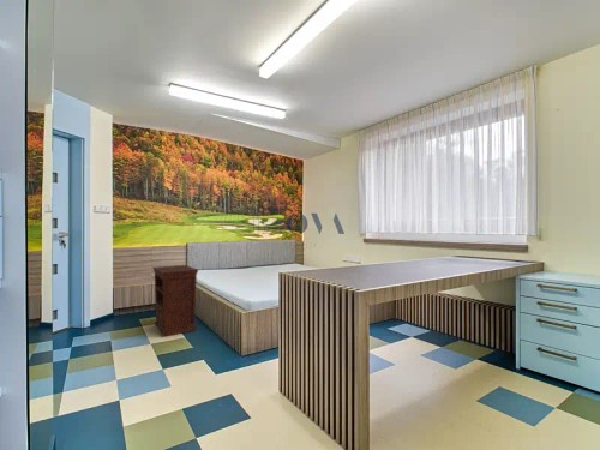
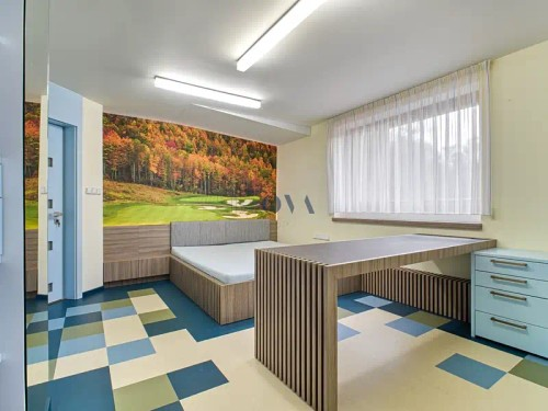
- nightstand [151,264,199,338]
